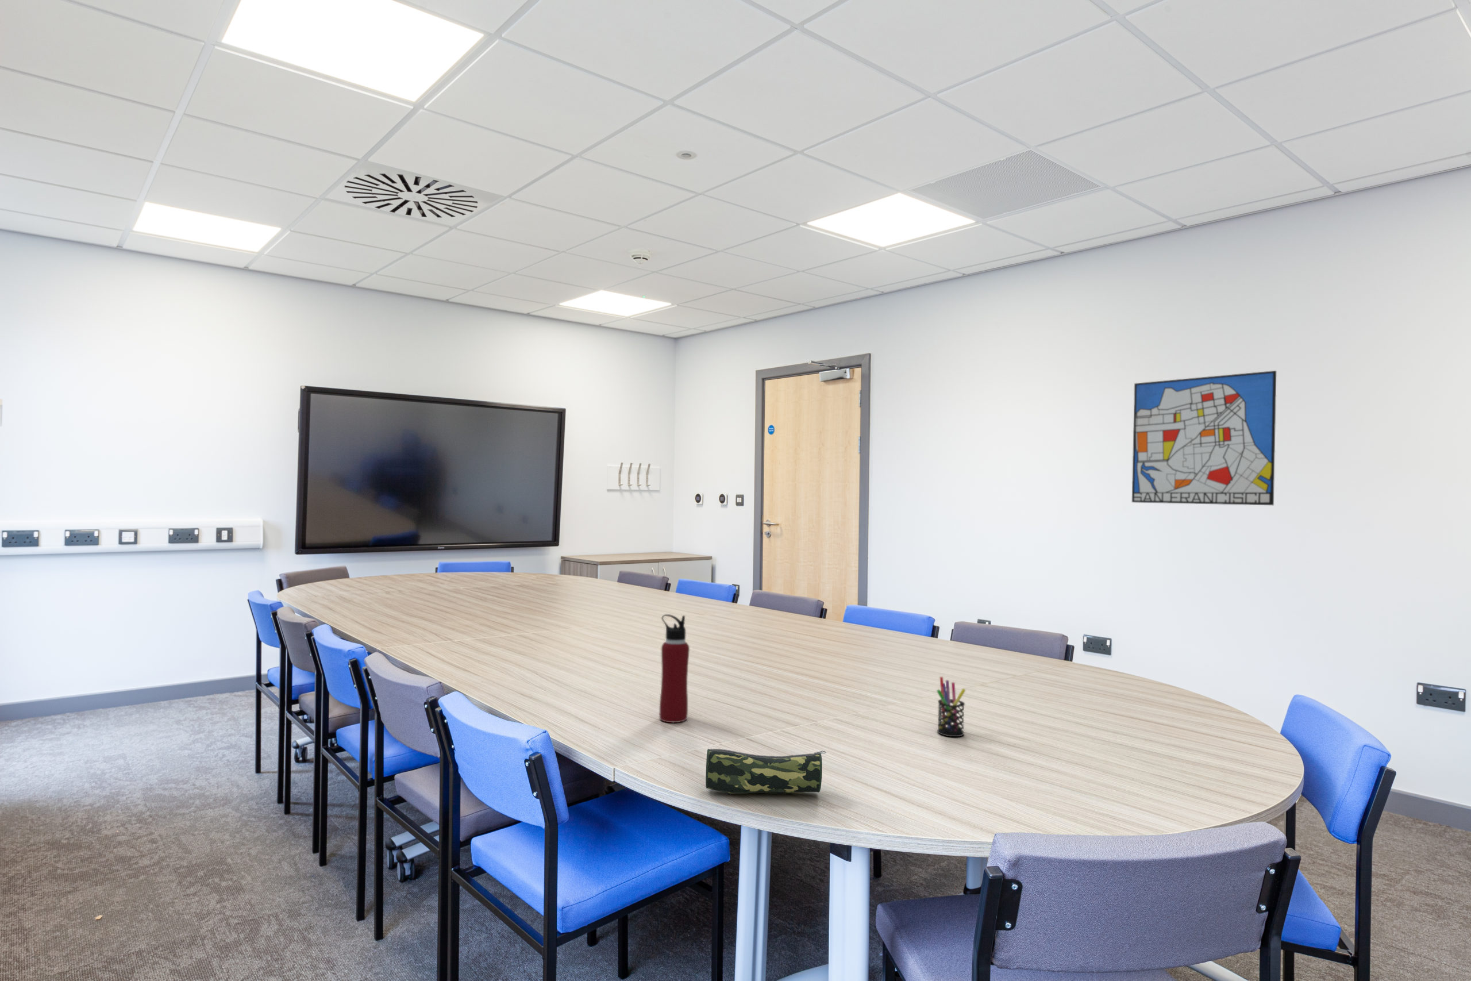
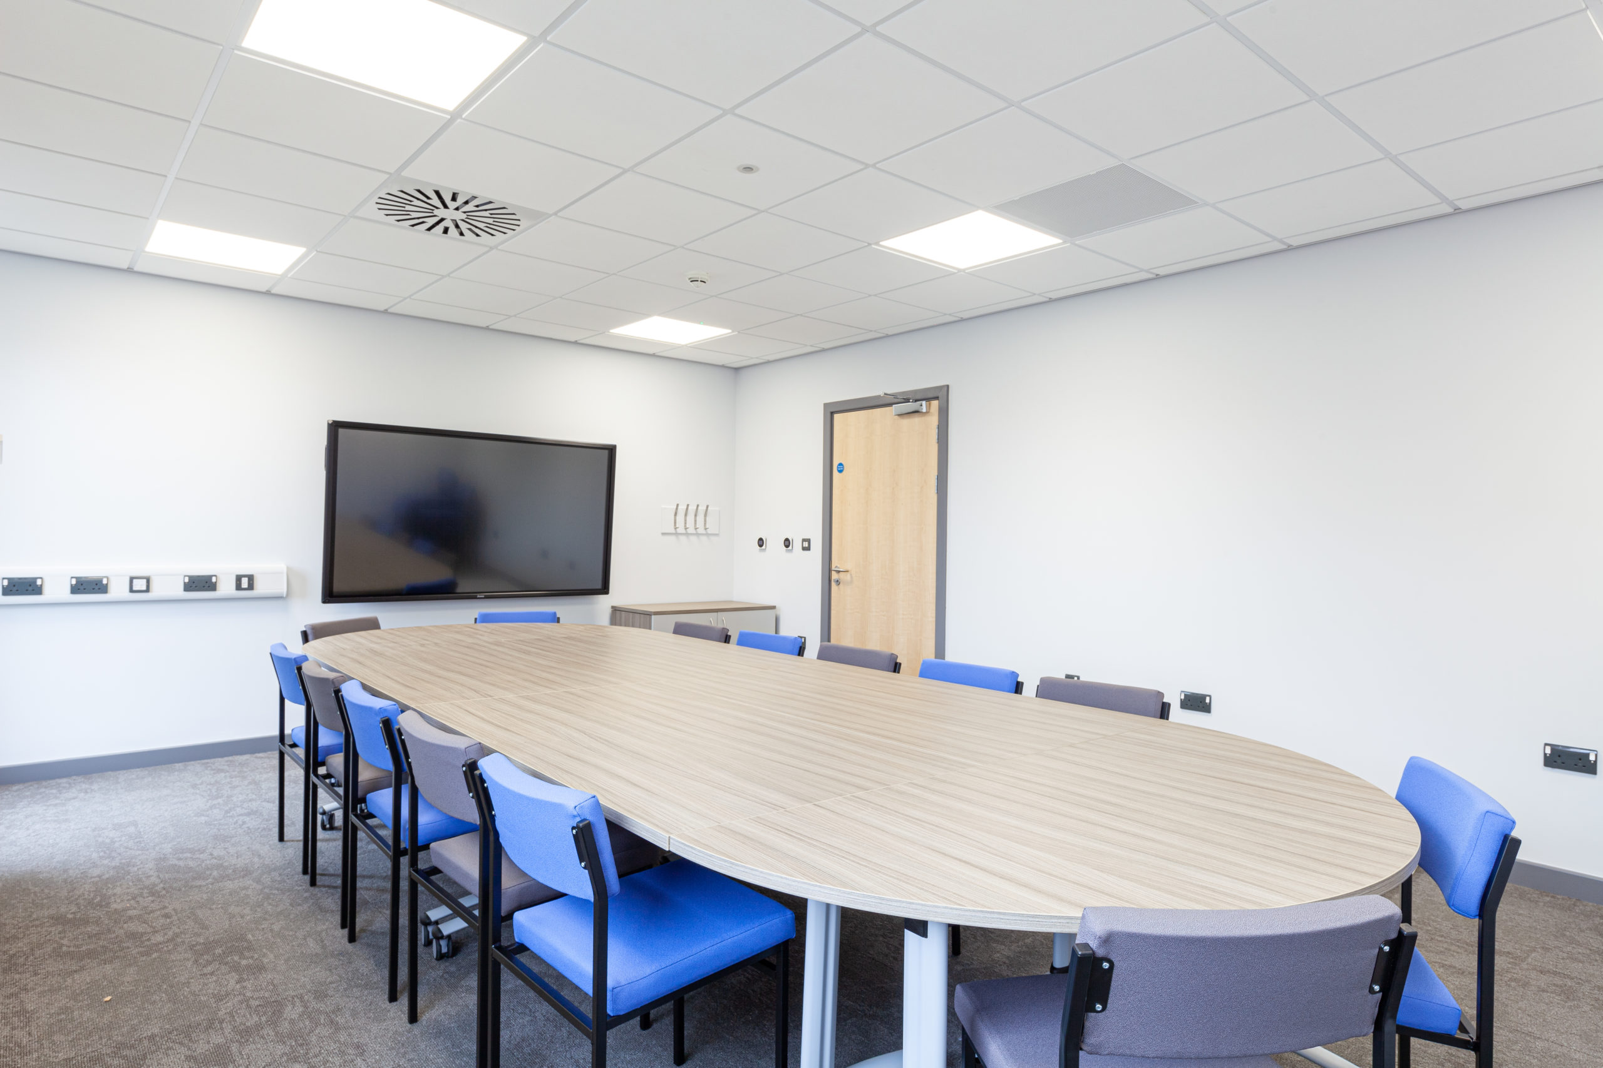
- pen holder [936,677,966,737]
- water bottle [659,614,691,723]
- wall art [1132,370,1277,506]
- pencil case [705,748,826,794]
